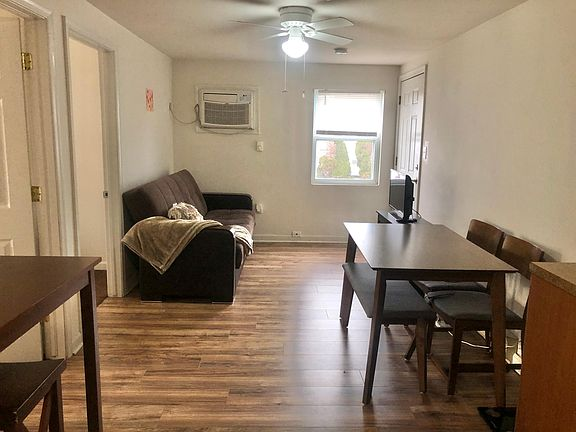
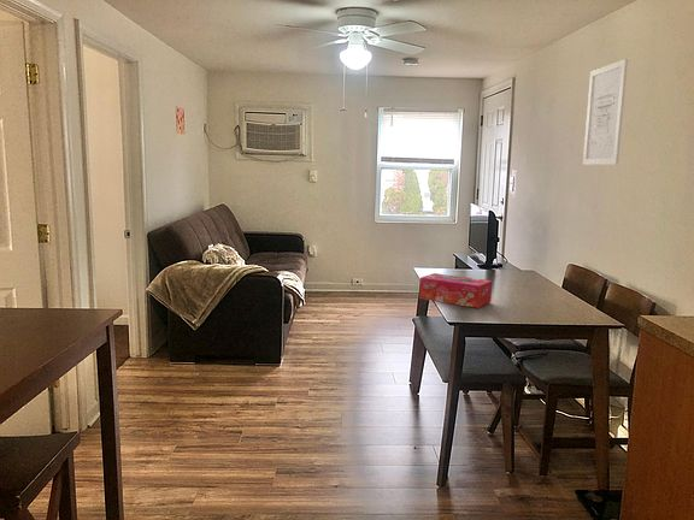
+ tissue box [418,272,493,309]
+ wall art [582,58,629,166]
